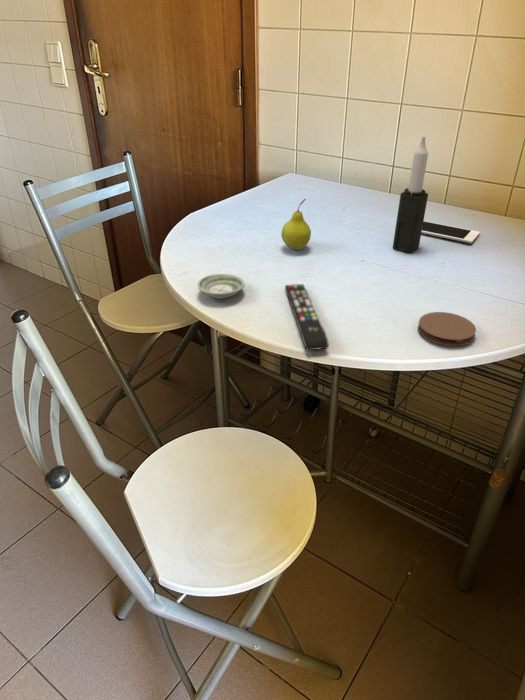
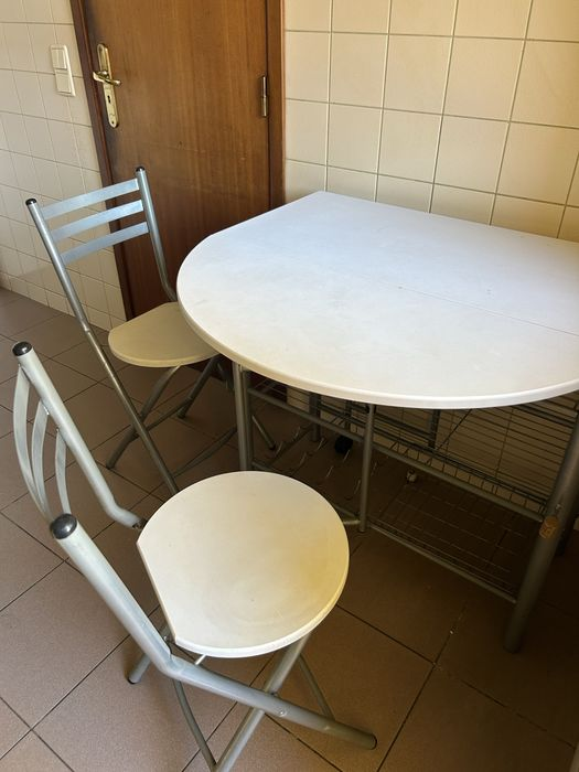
- saucer [196,273,246,300]
- remote control [284,283,330,351]
- coaster [417,311,477,347]
- candle [392,135,429,253]
- fruit [280,198,312,251]
- cell phone [421,220,481,244]
